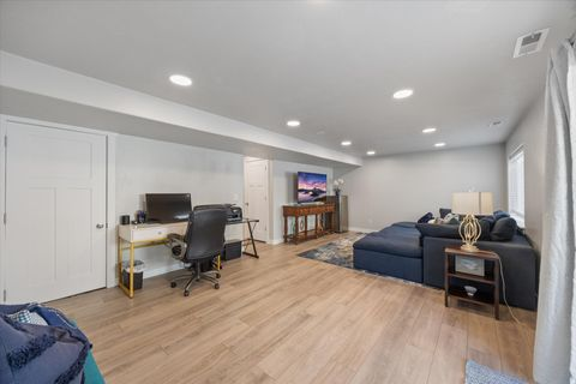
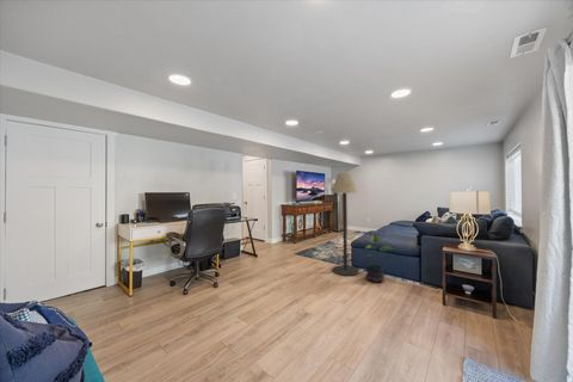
+ floor lamp [331,172,359,277]
+ potted plant [362,233,396,284]
